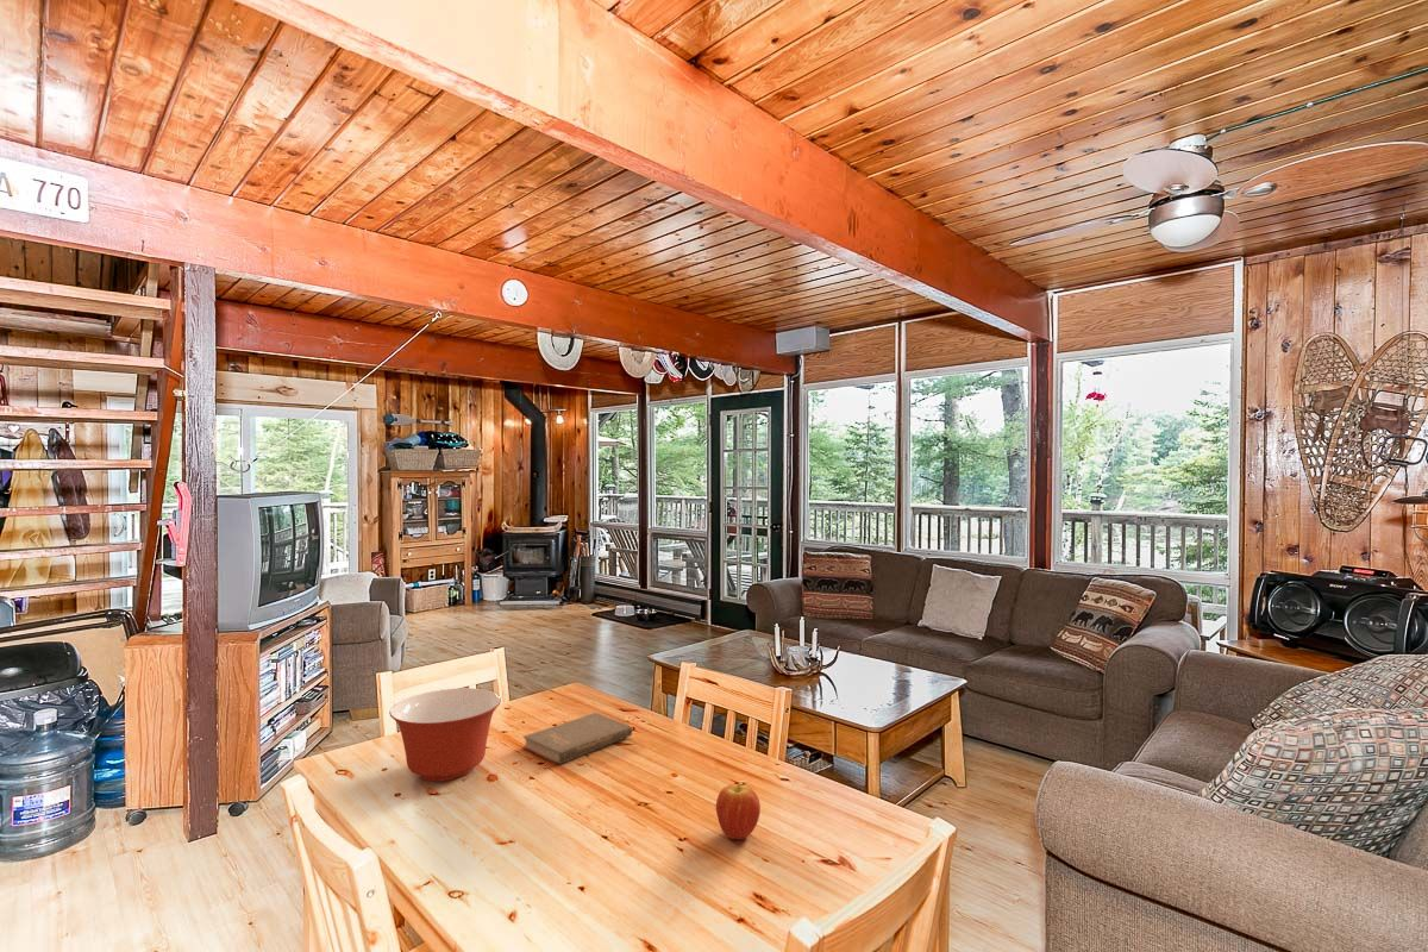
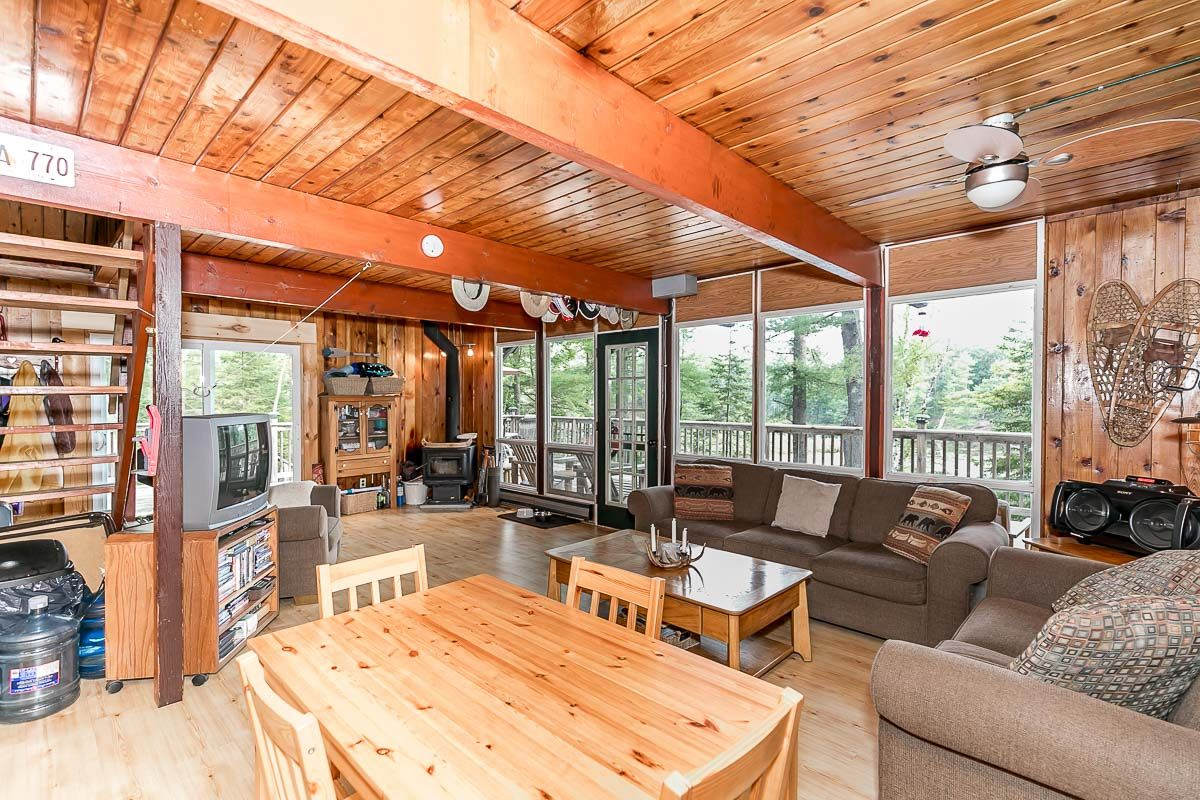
- book [521,712,633,765]
- mixing bowl [388,687,502,783]
- fruit [715,783,762,840]
